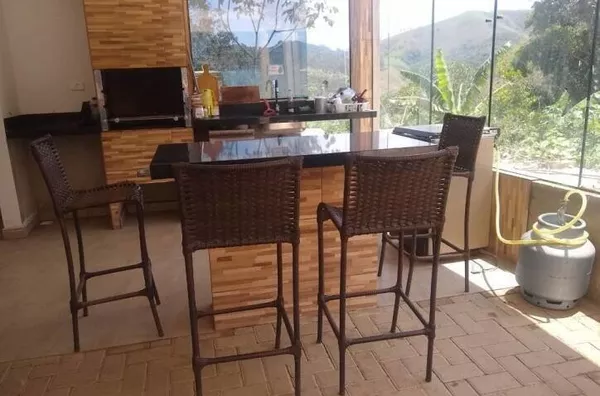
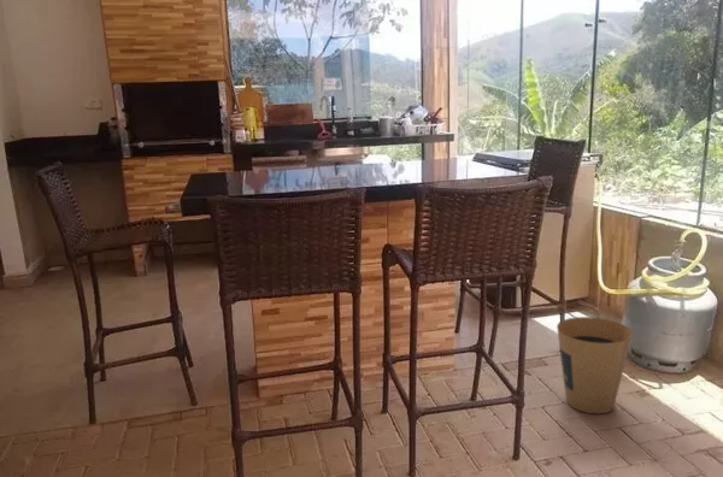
+ trash can [556,316,634,414]
